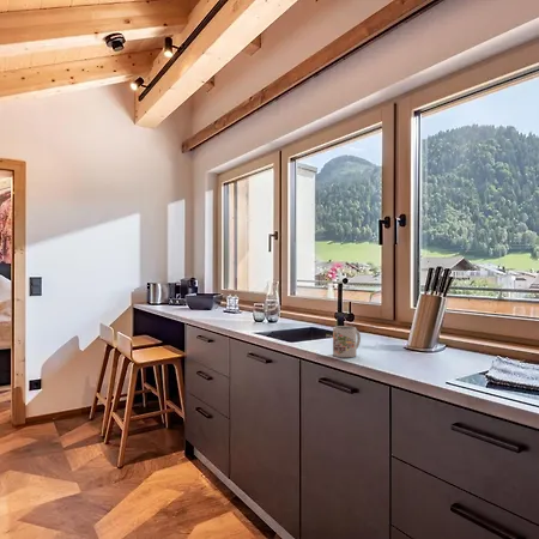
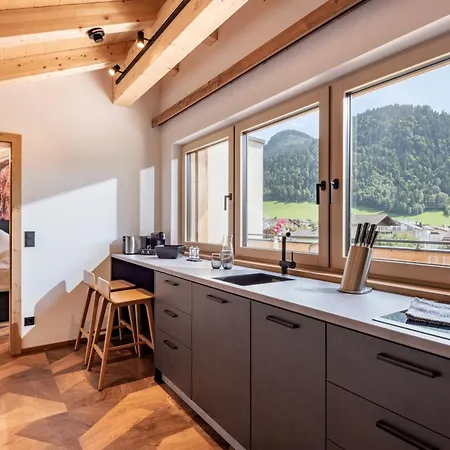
- mug [332,325,362,358]
